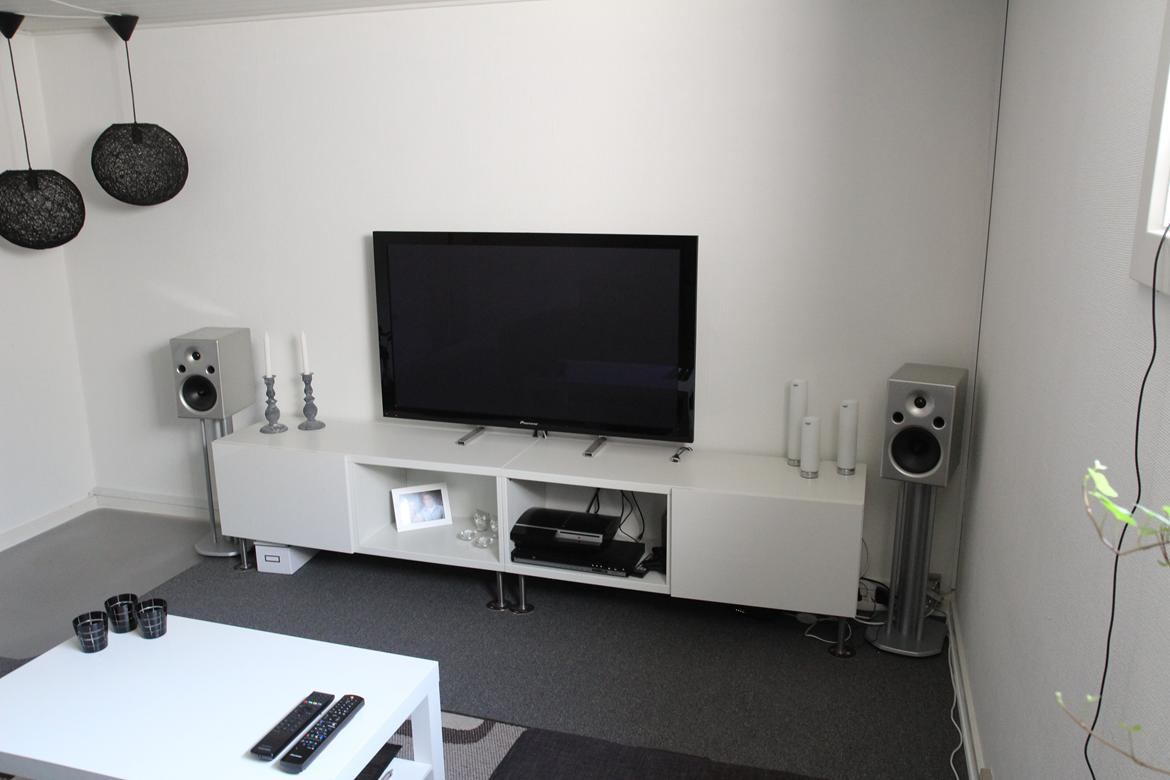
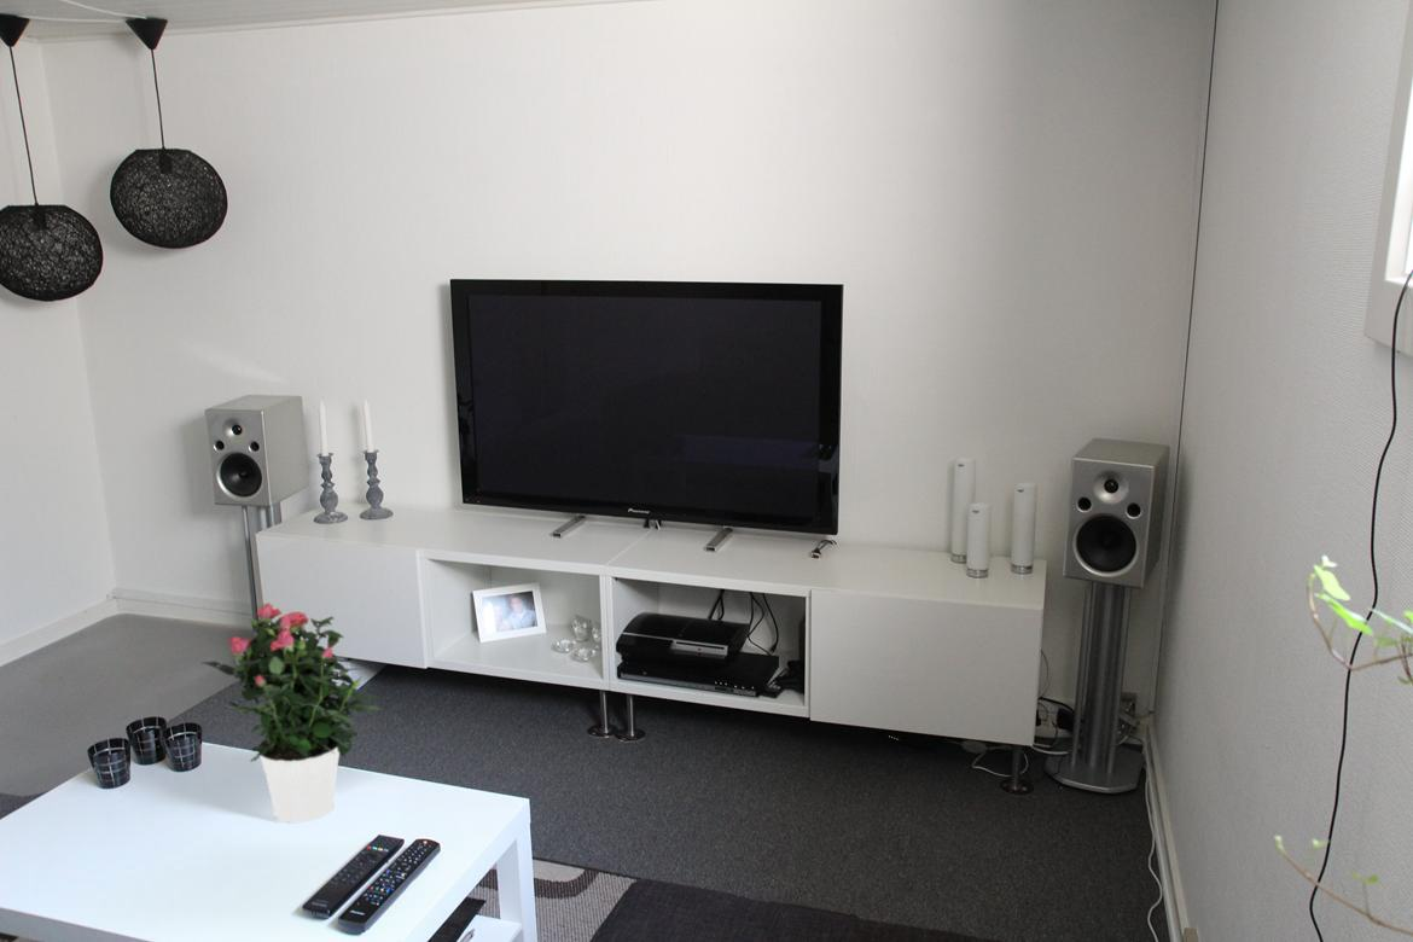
+ potted flower [200,601,382,824]
